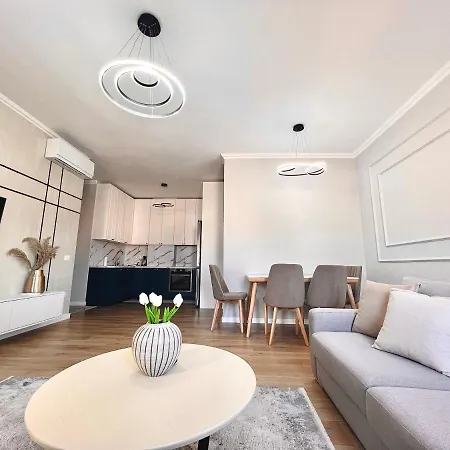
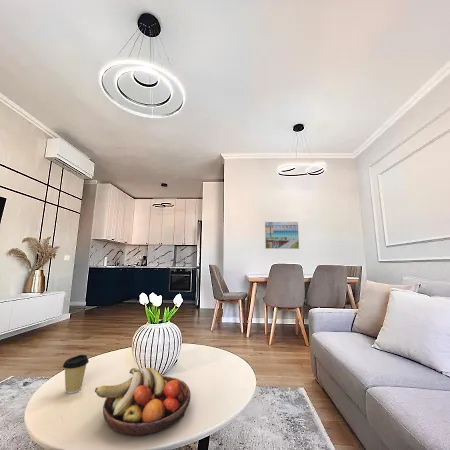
+ fruit bowl [94,367,192,436]
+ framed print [264,221,300,250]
+ coffee cup [62,354,90,395]
